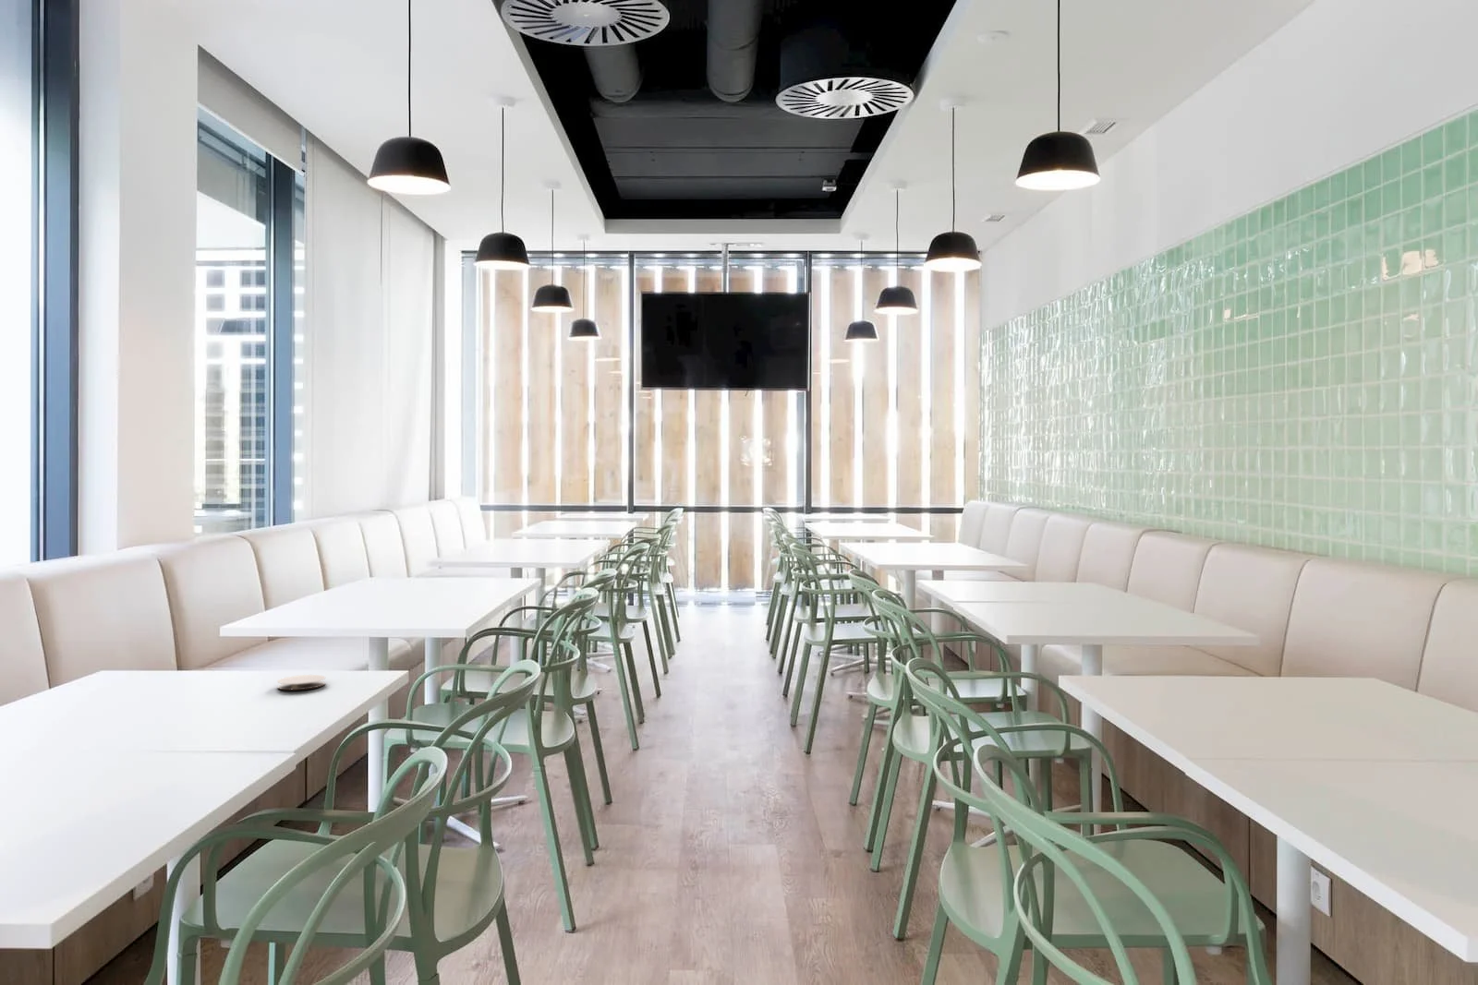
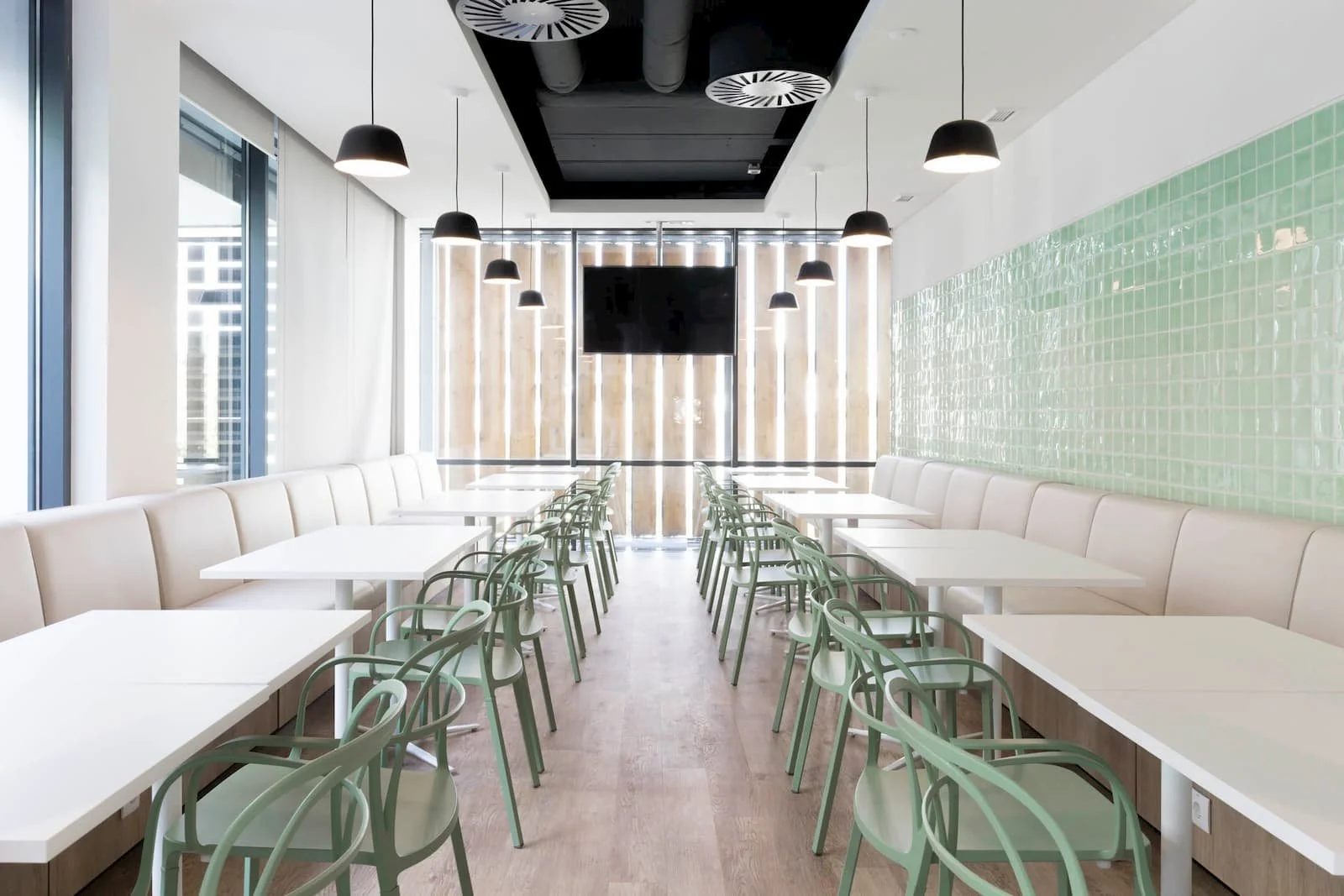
- coaster [276,674,327,690]
